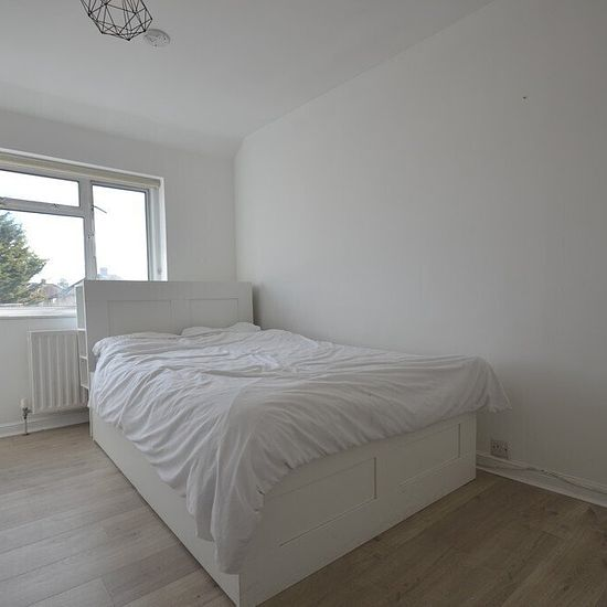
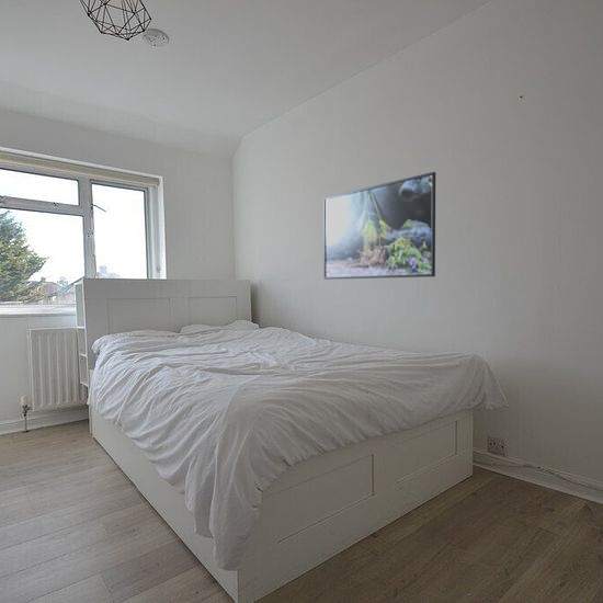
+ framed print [322,171,436,281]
